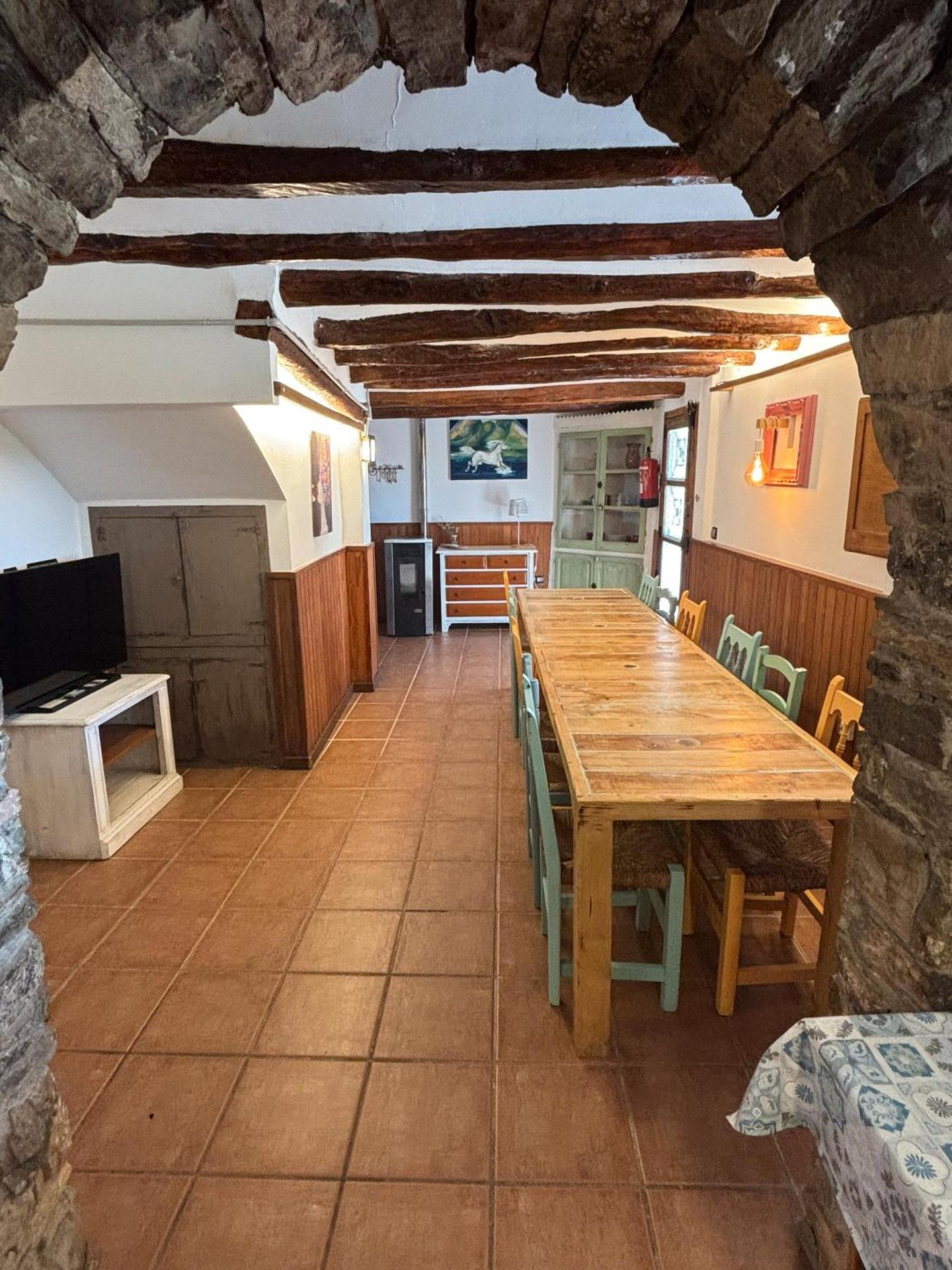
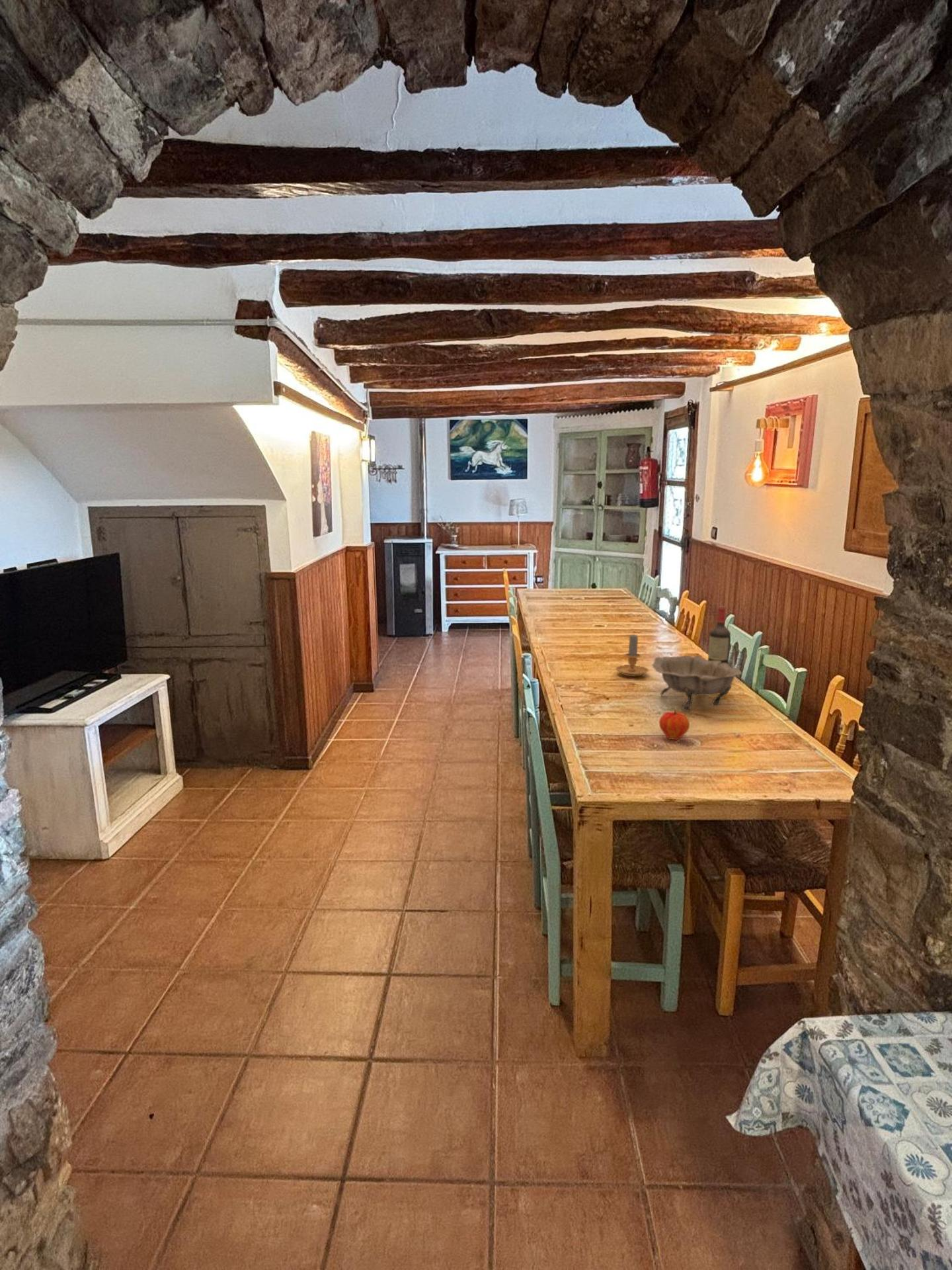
+ candle [615,632,649,677]
+ wine bottle [707,605,731,664]
+ decorative bowl [651,655,742,712]
+ fruit [658,708,690,741]
